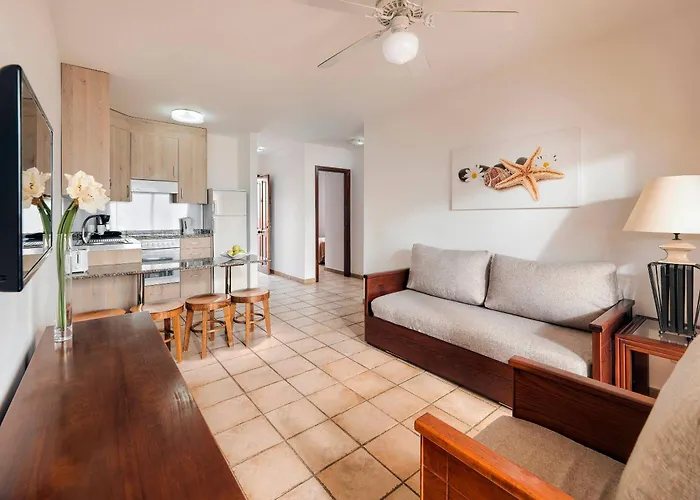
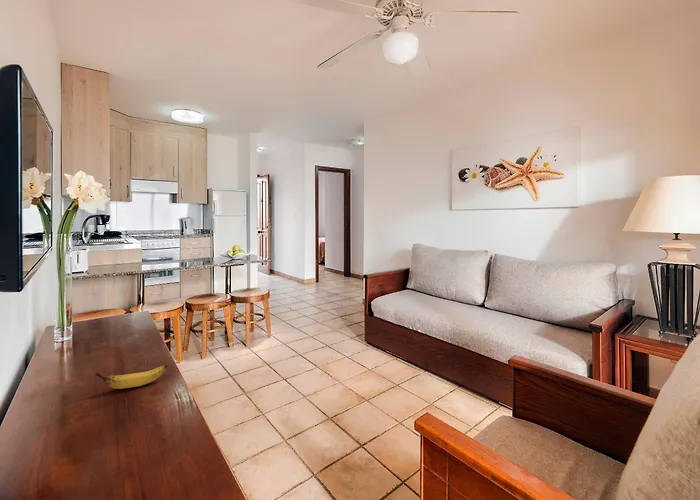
+ banana [94,364,168,390]
